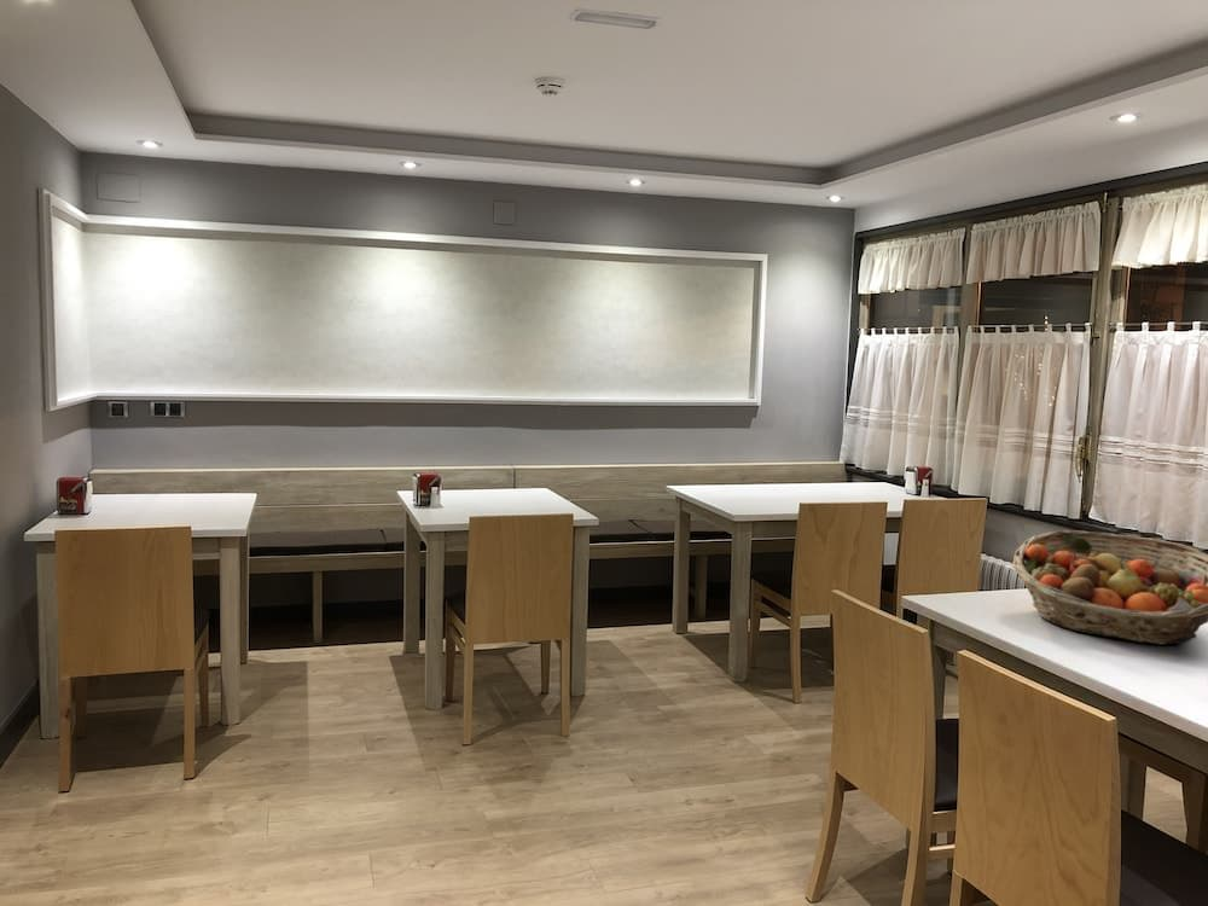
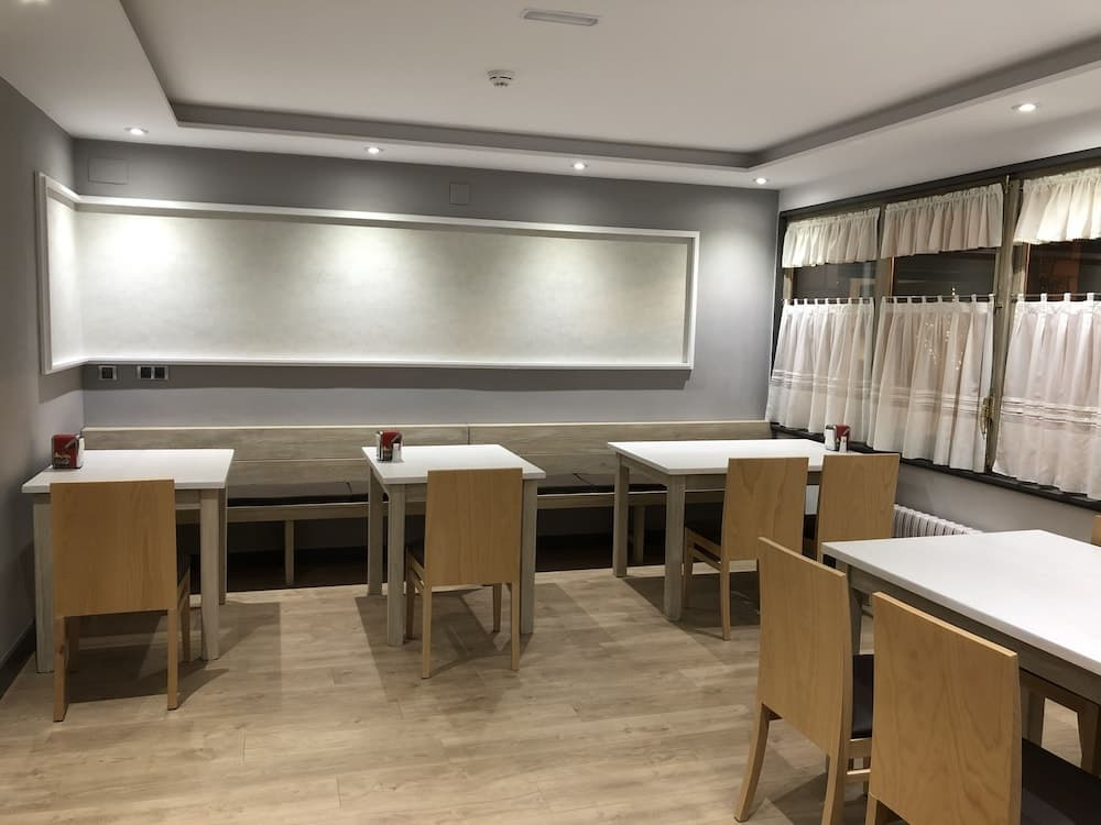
- fruit basket [1011,529,1208,646]
